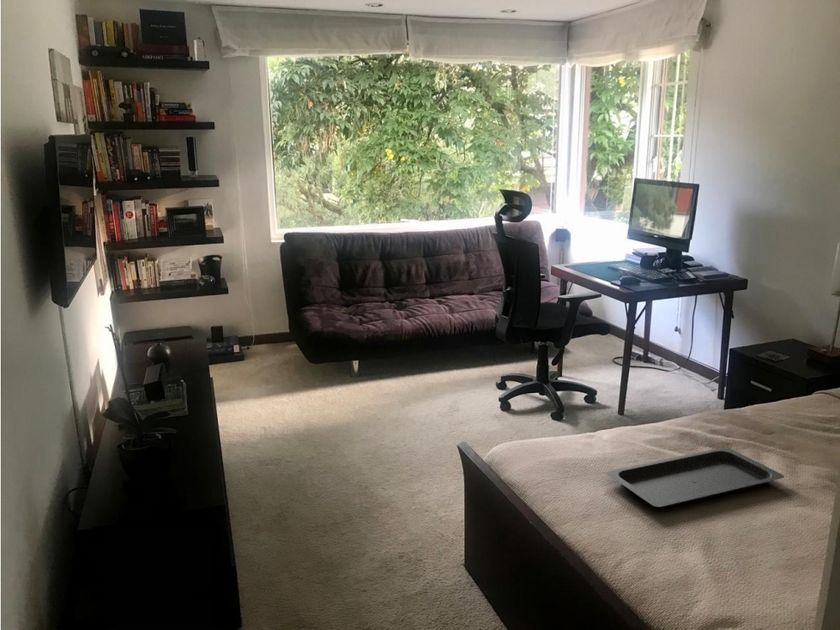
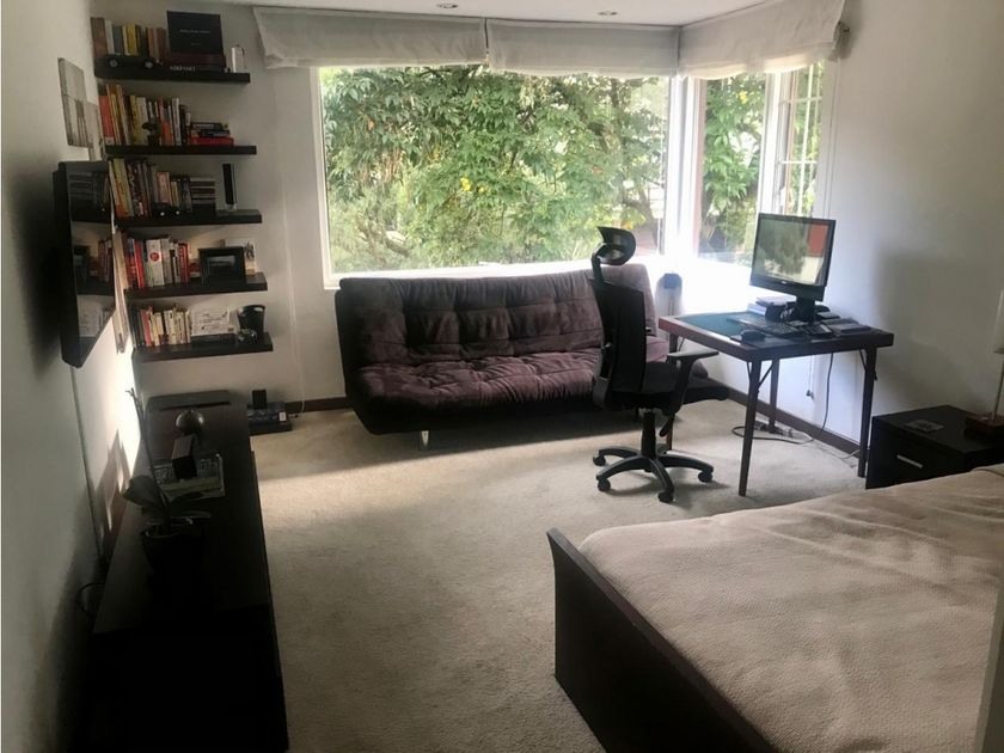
- serving tray [606,446,785,508]
